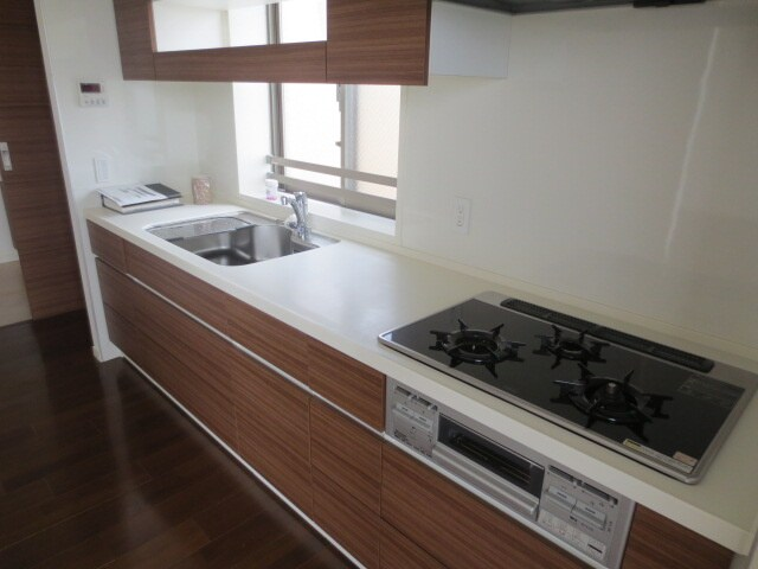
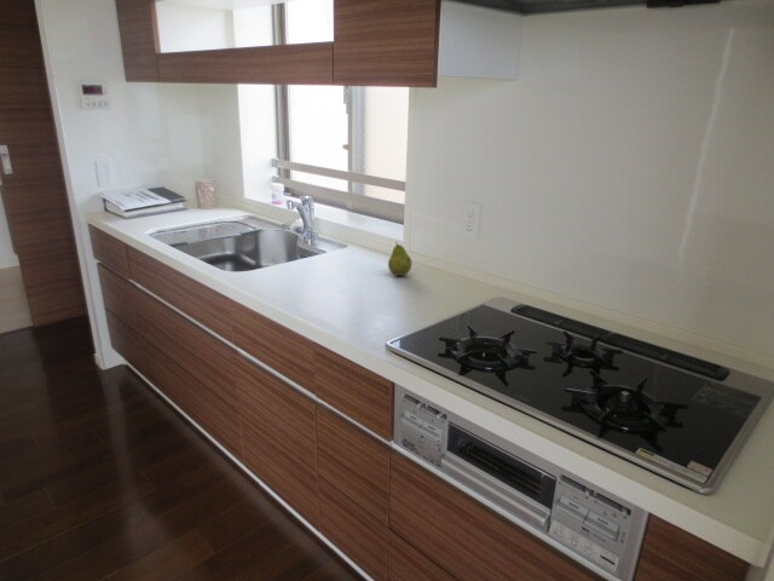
+ fruit [387,240,414,277]
